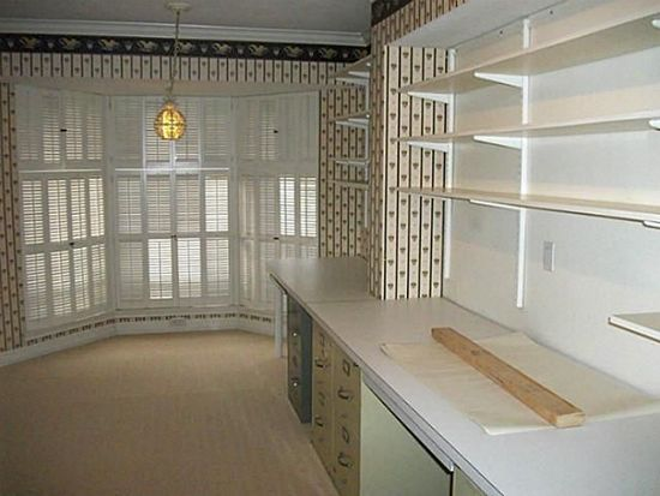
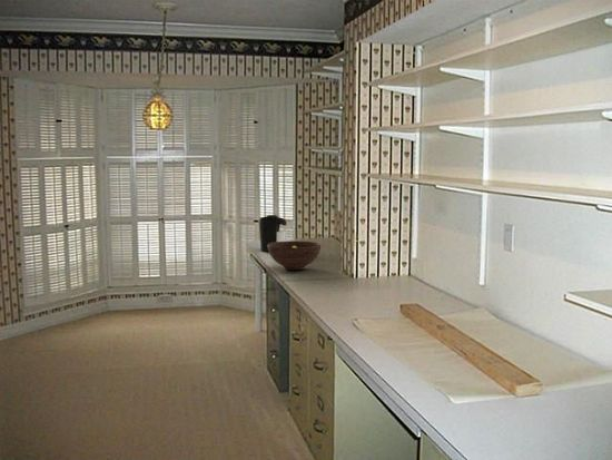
+ fruit bowl [268,239,322,271]
+ coffee maker [258,214,287,253]
